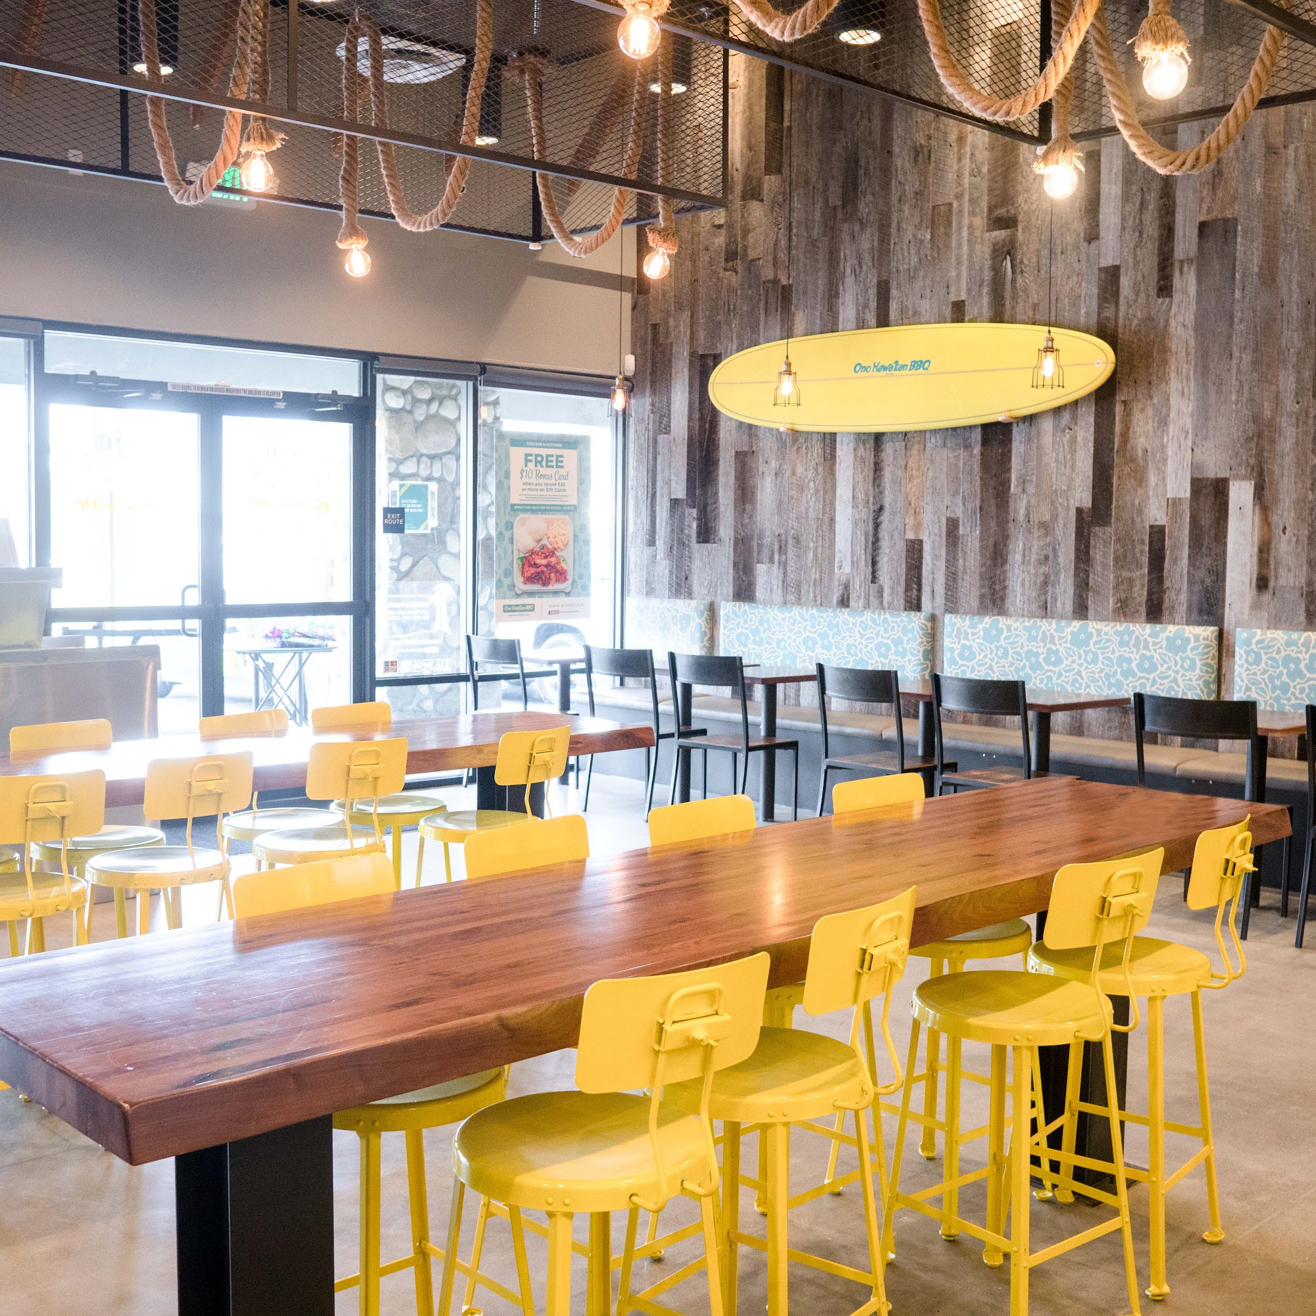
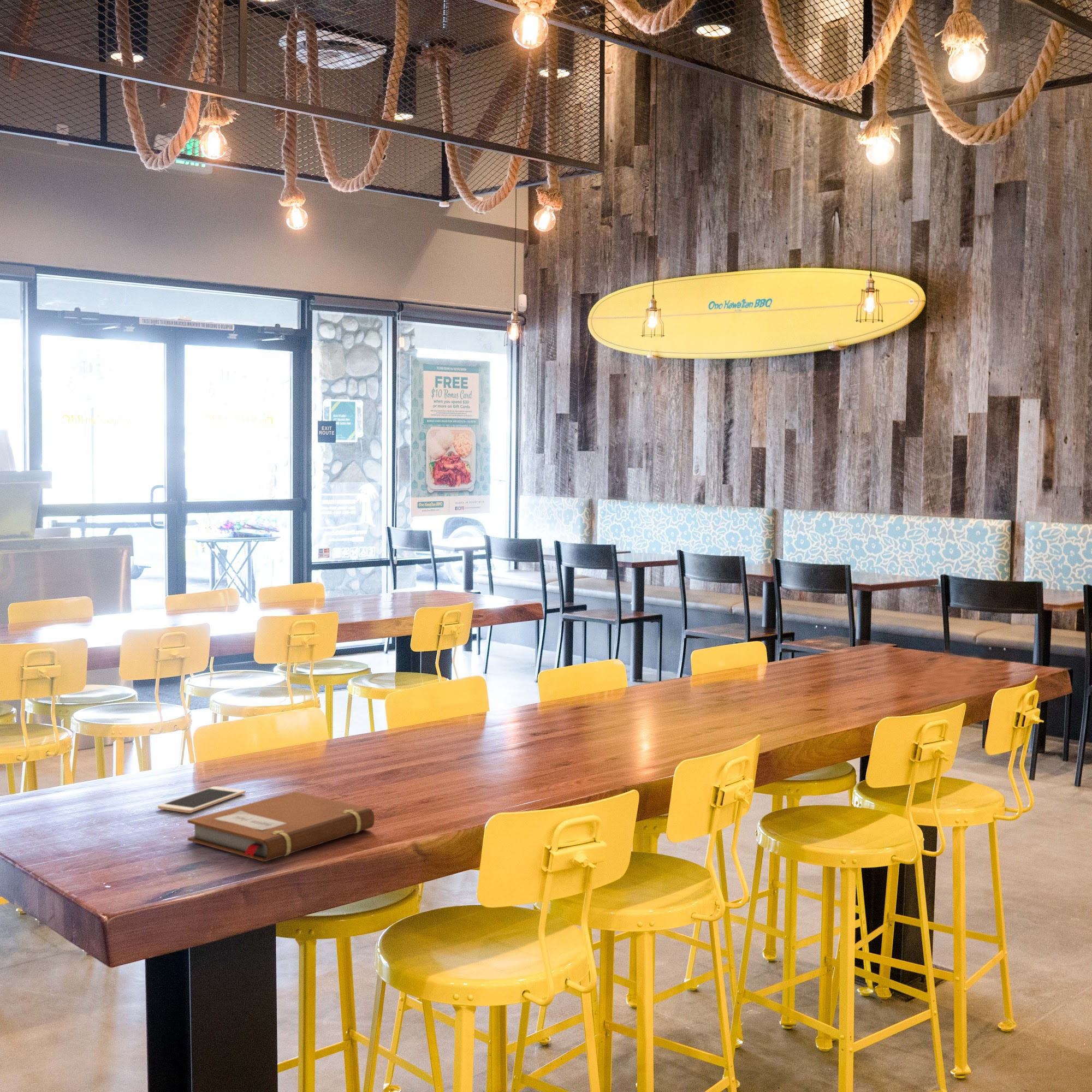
+ cell phone [157,786,246,814]
+ notebook [187,791,375,862]
